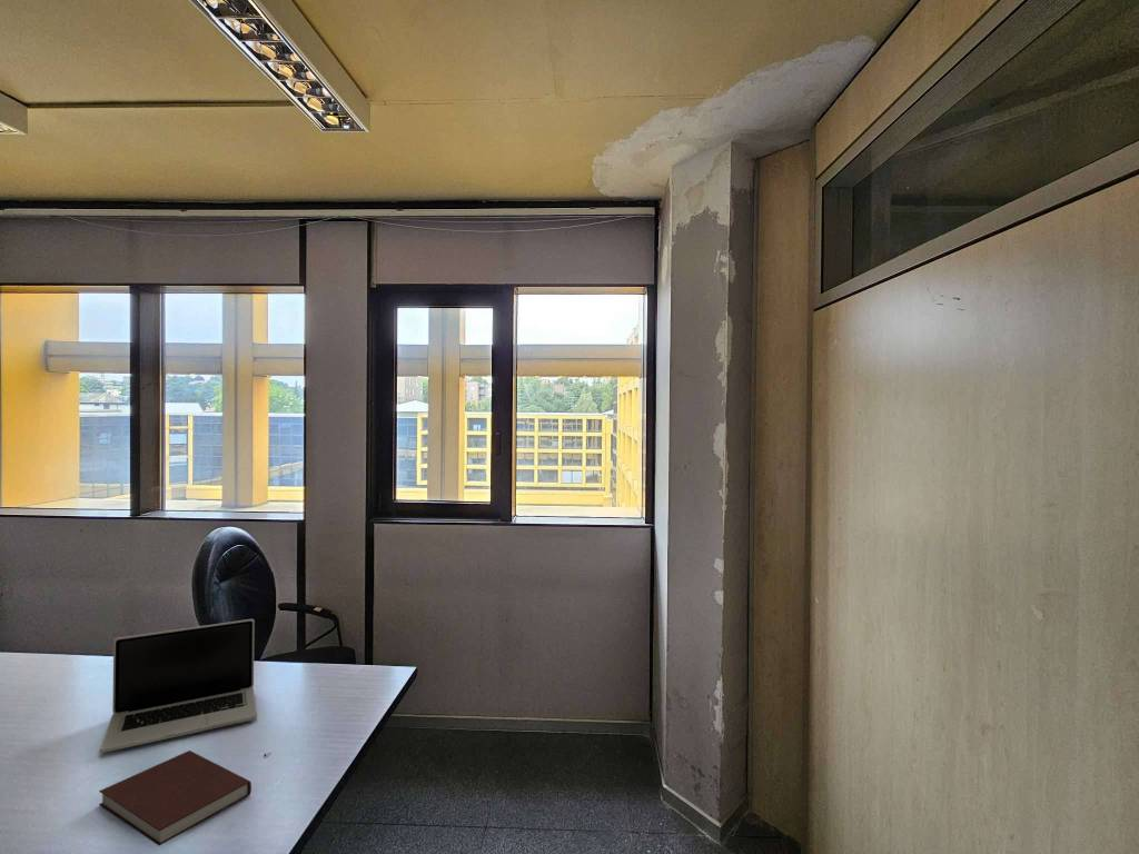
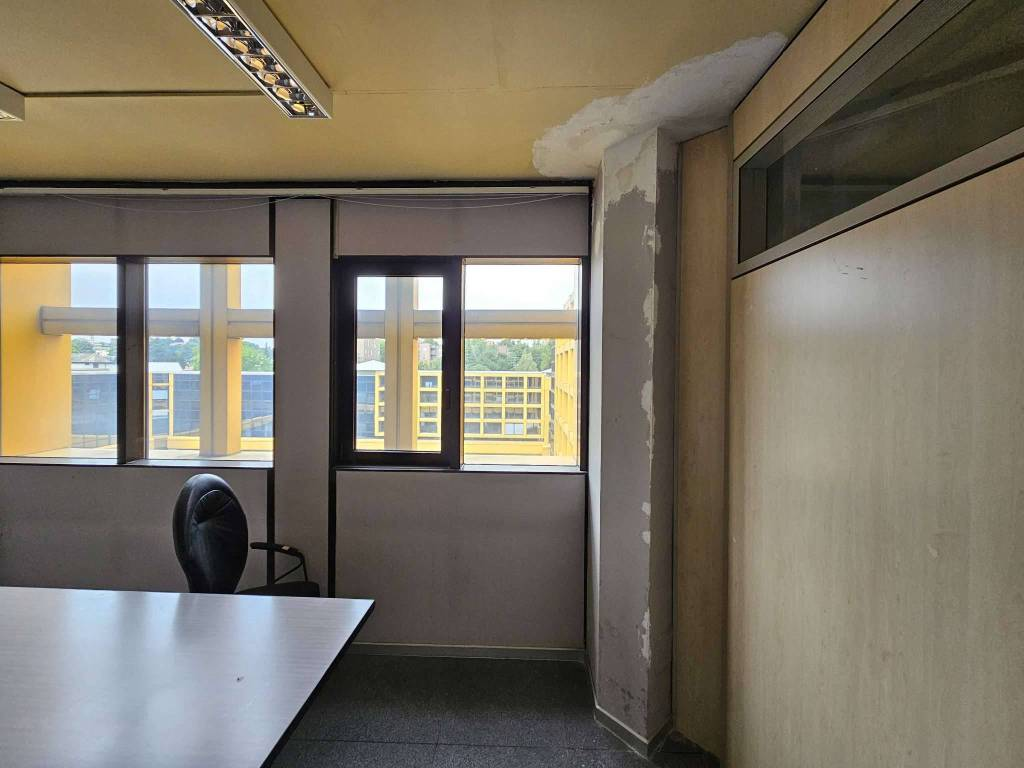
- laptop [99,618,258,754]
- notebook [98,749,252,846]
